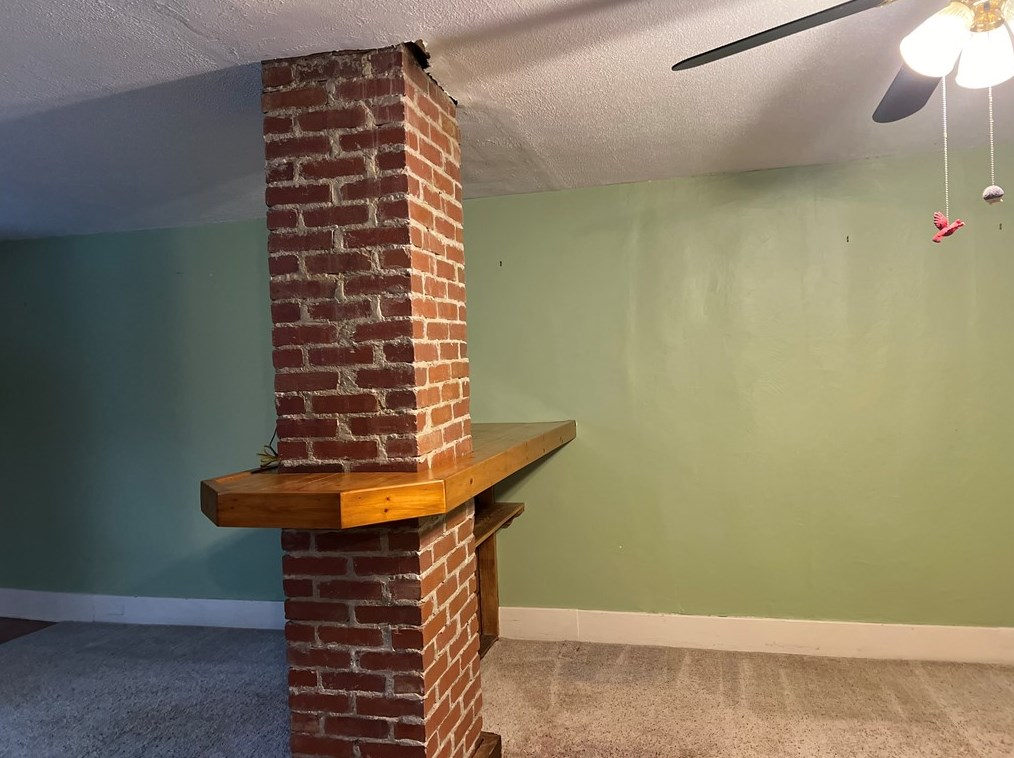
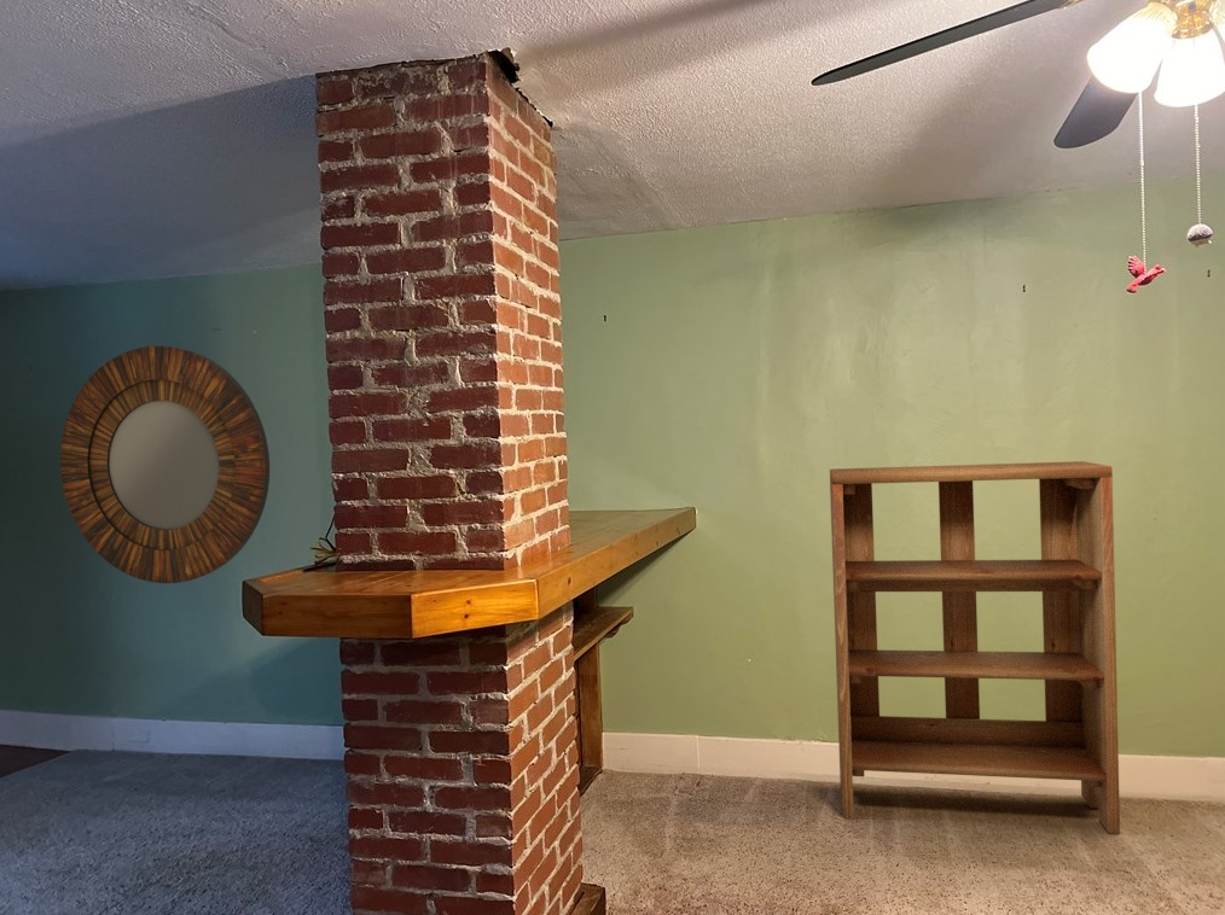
+ home mirror [59,345,271,584]
+ bookshelf [829,460,1121,835]
